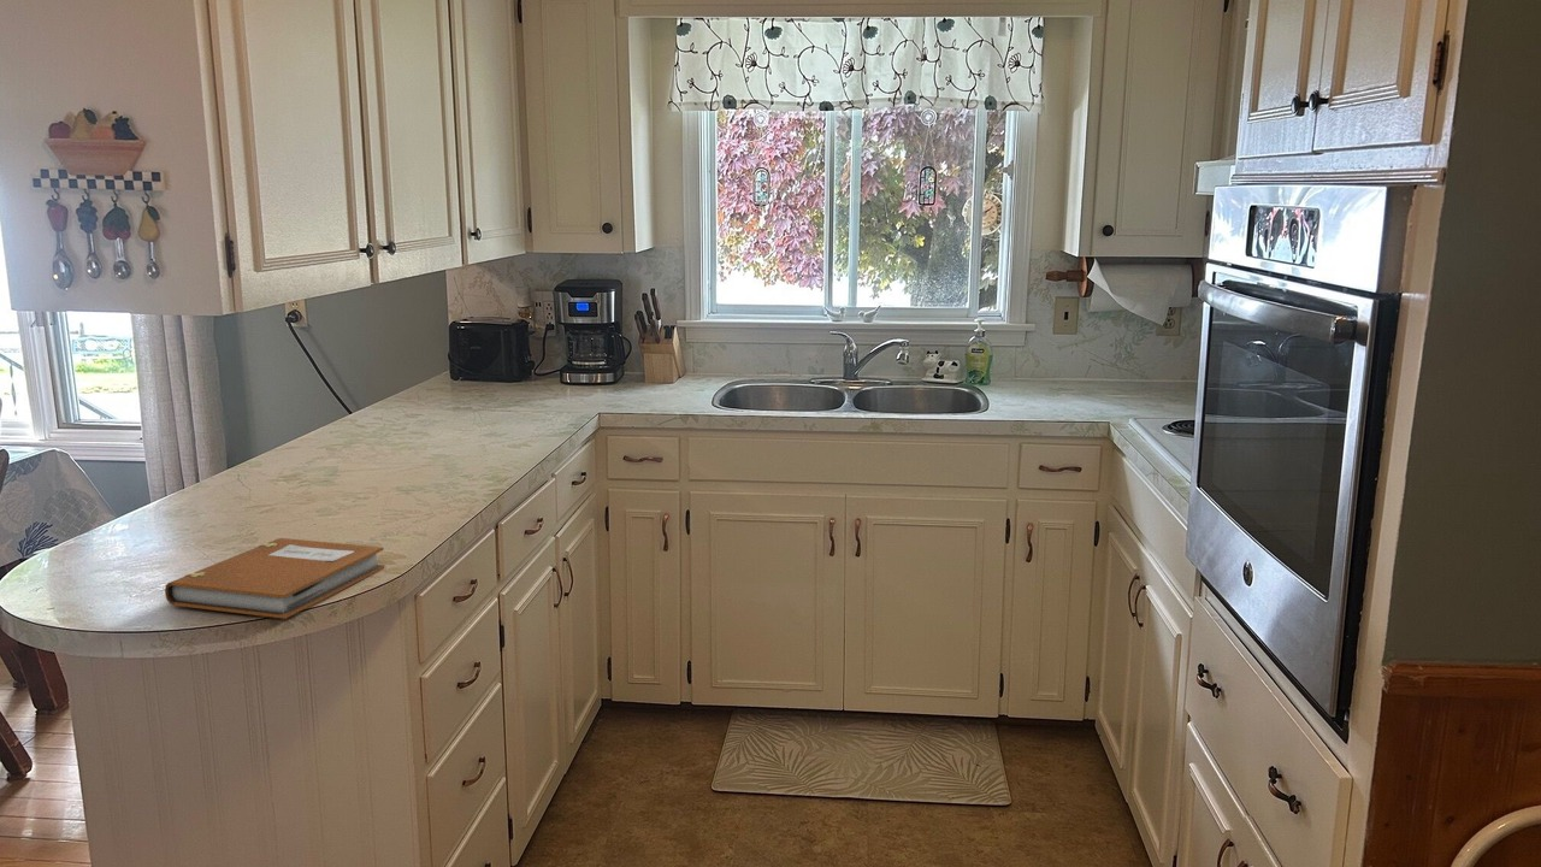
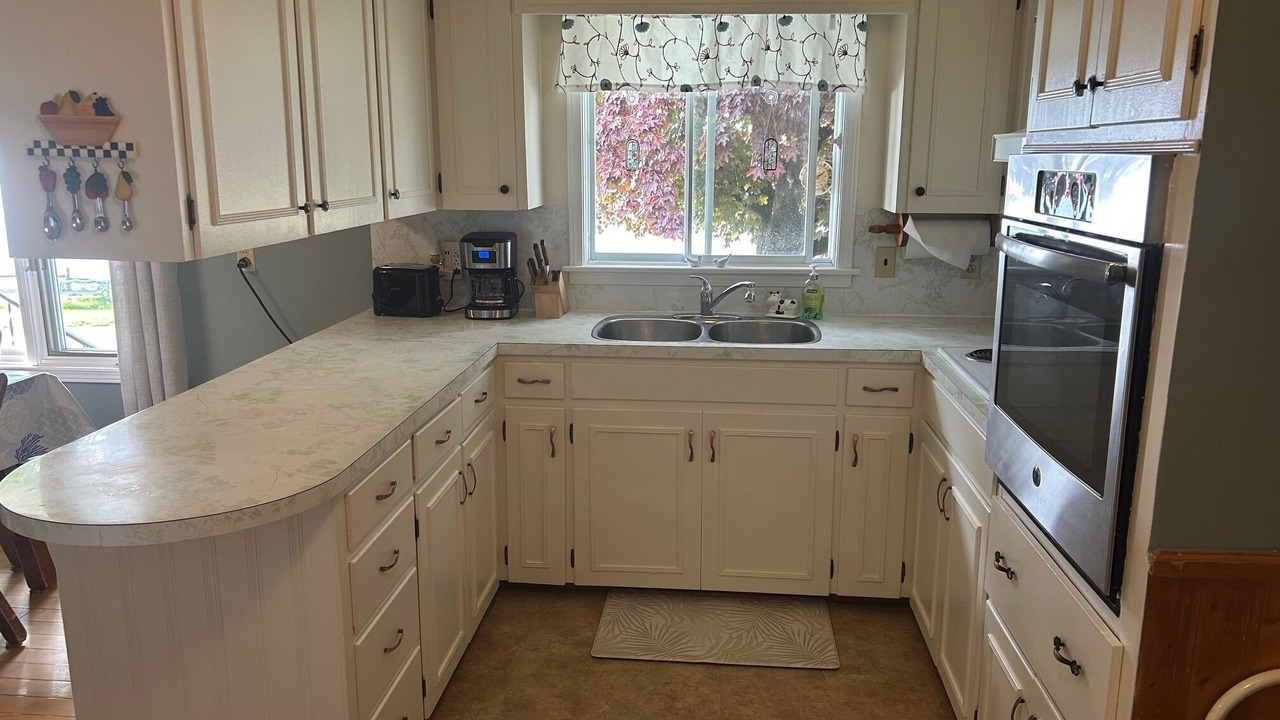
- notebook [164,537,385,620]
